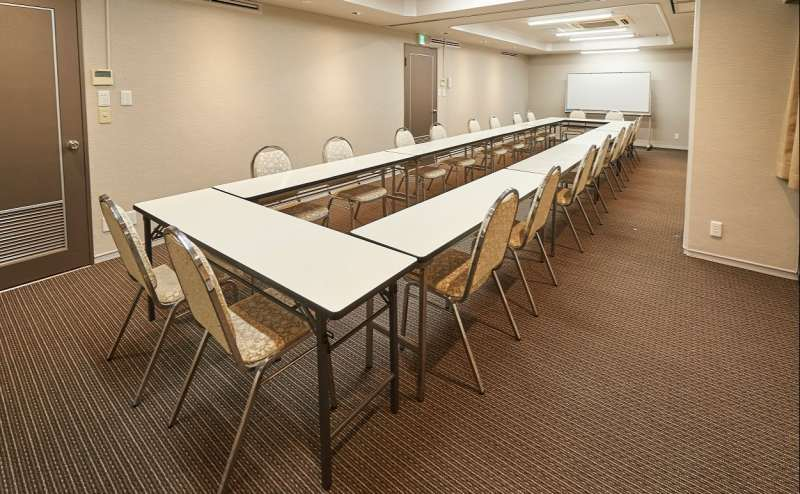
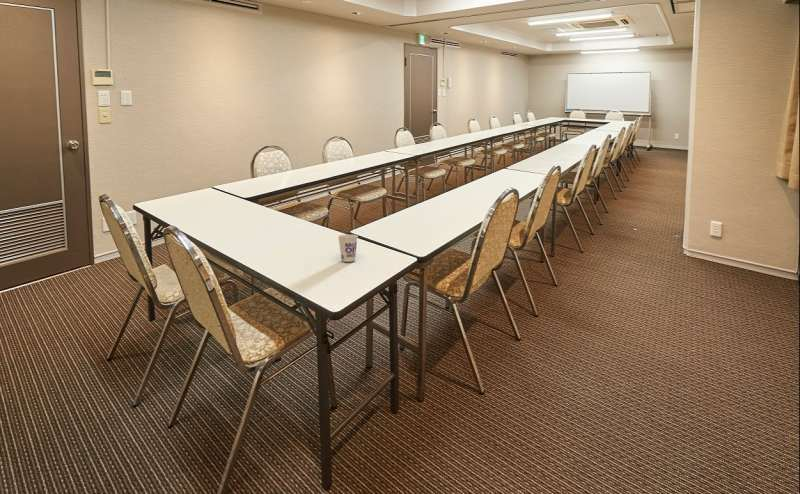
+ cup [337,234,359,263]
